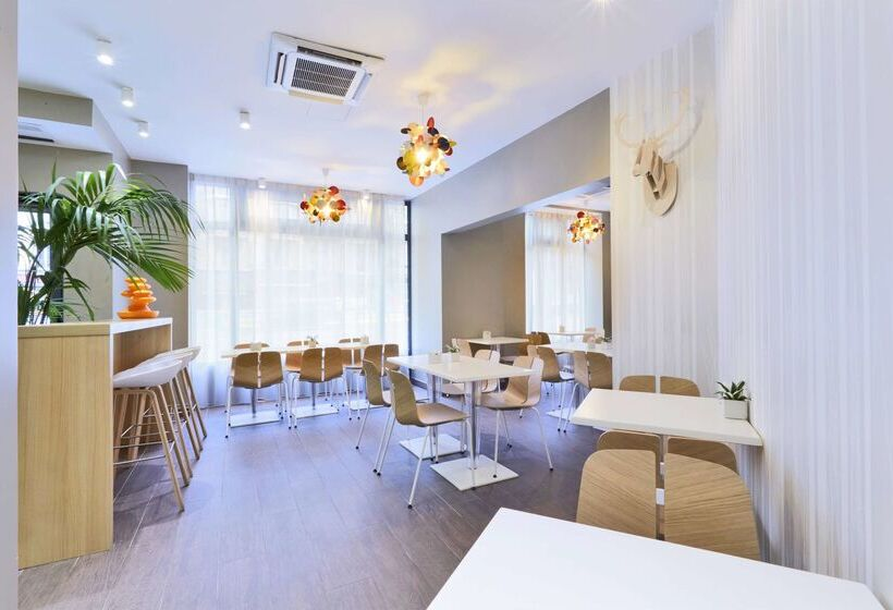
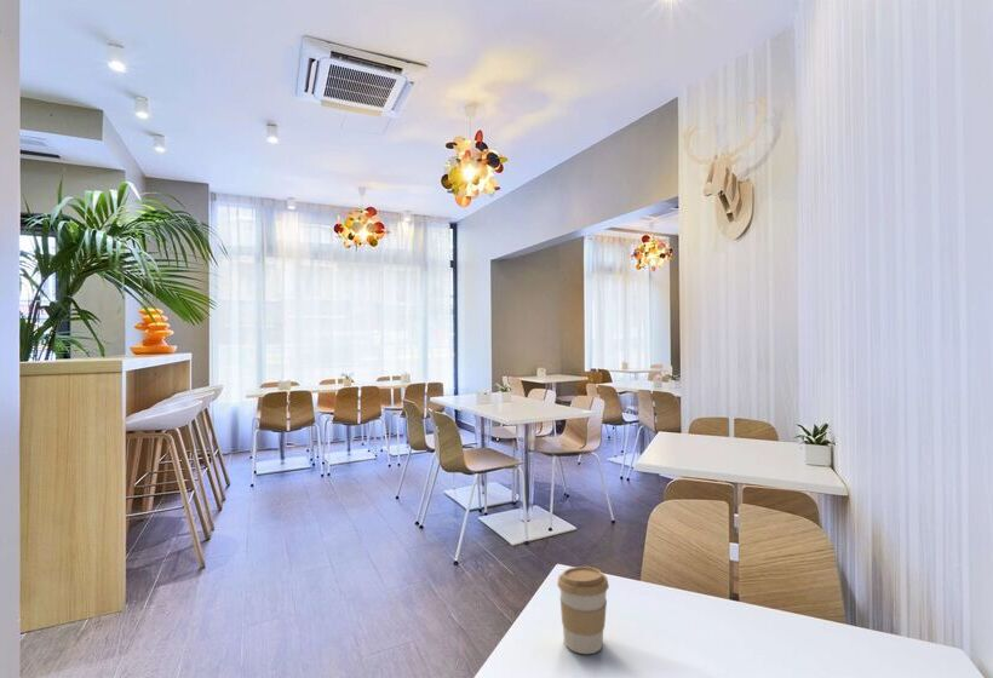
+ coffee cup [556,565,610,655]
